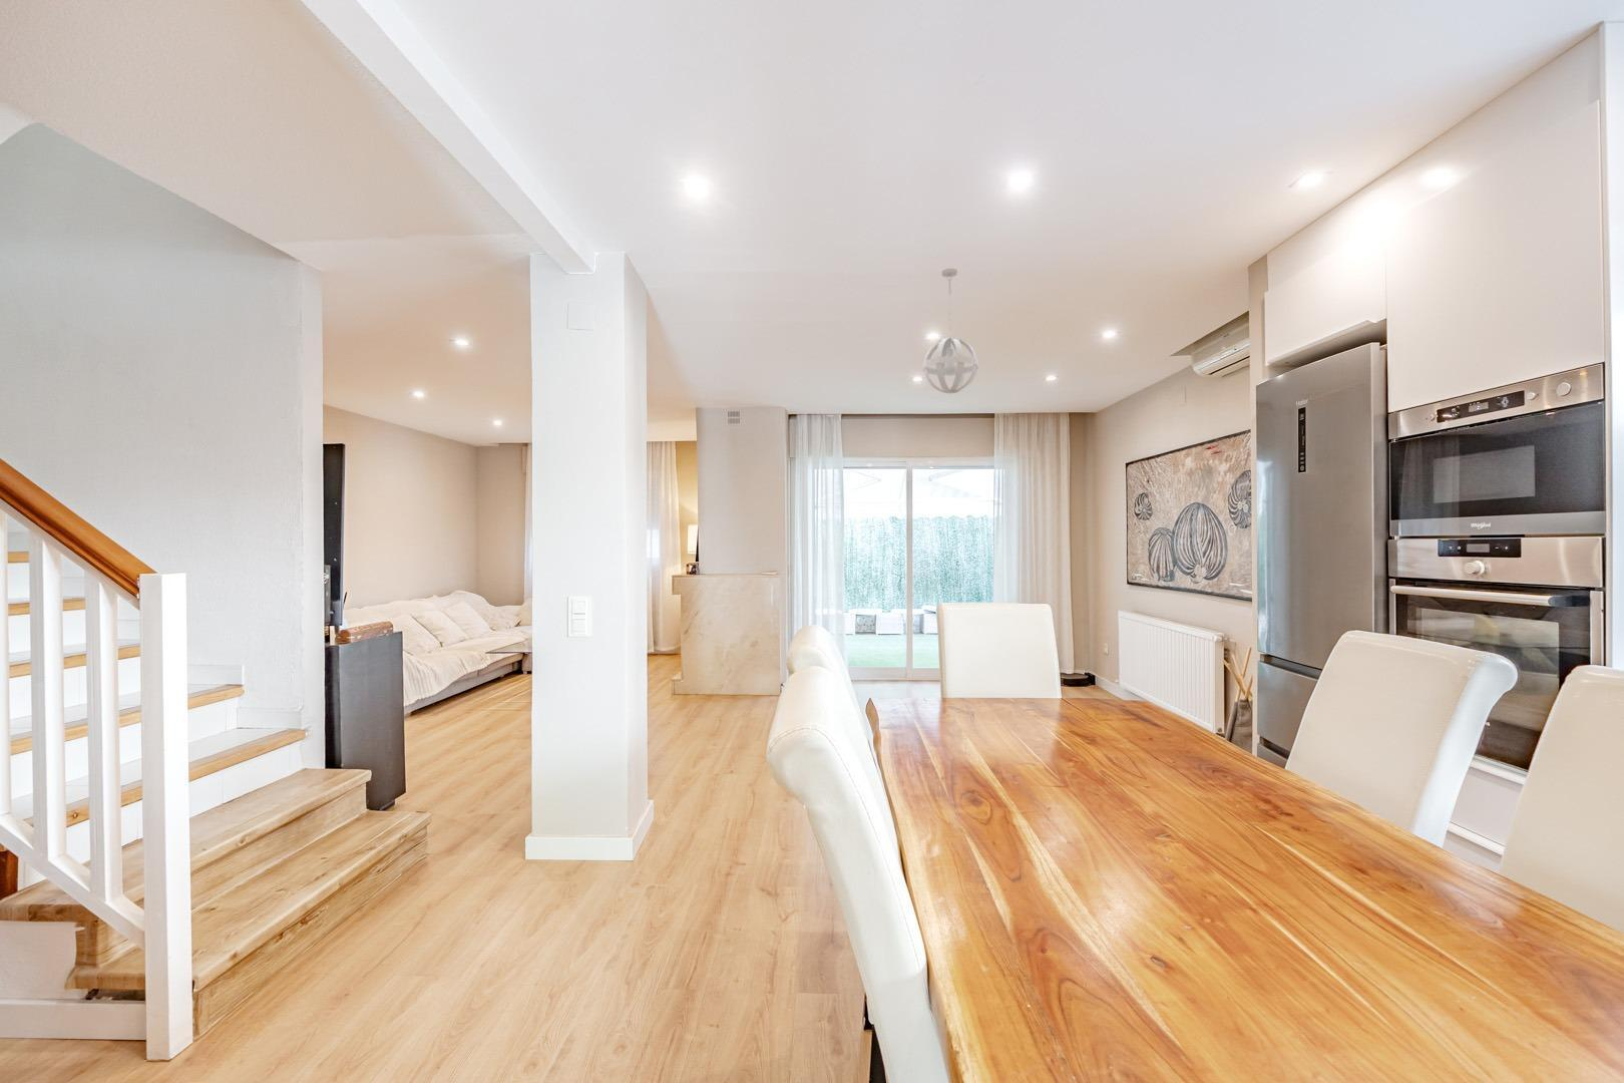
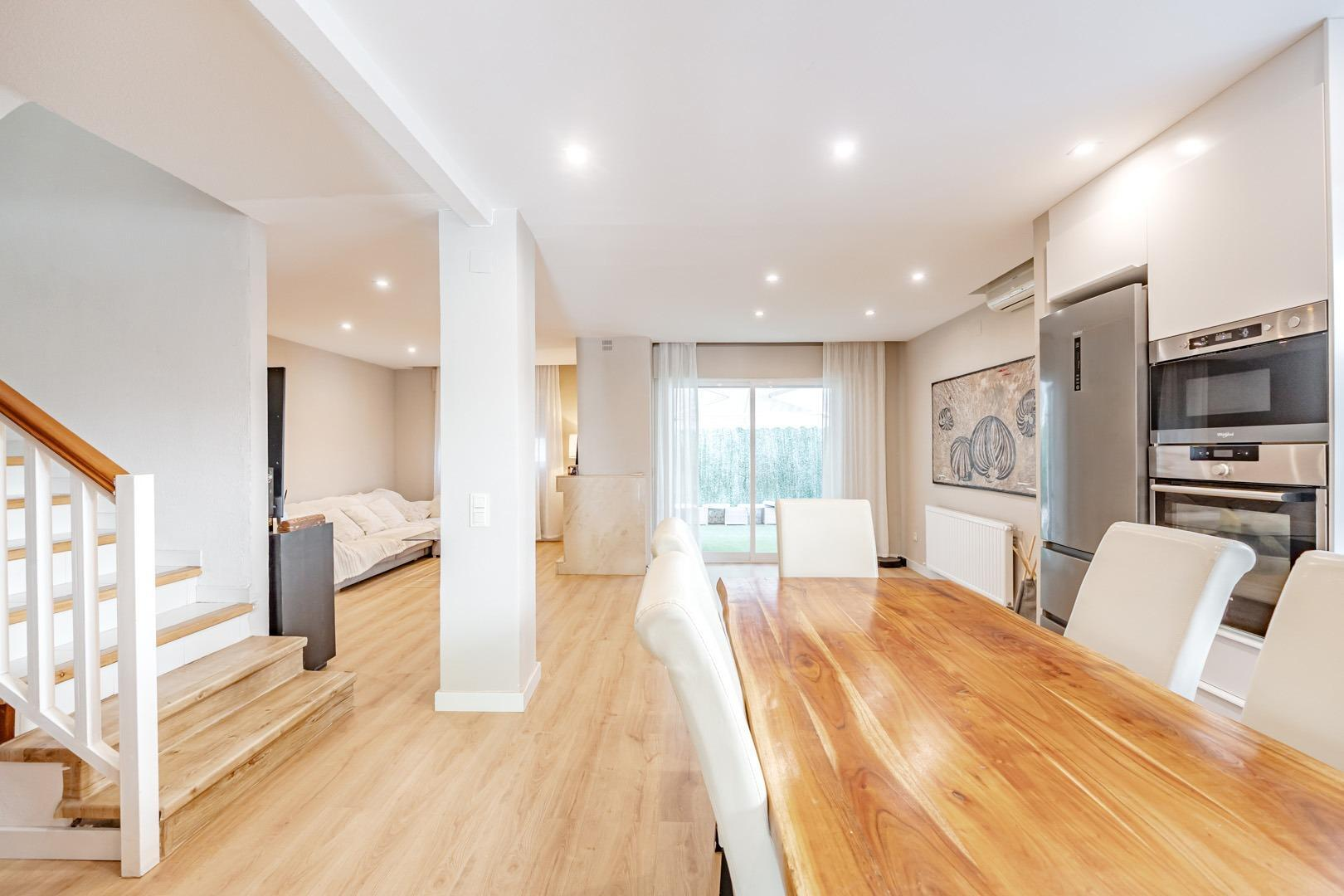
- pendant light [922,268,980,394]
